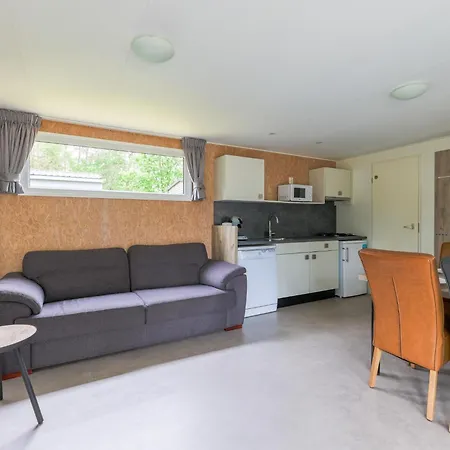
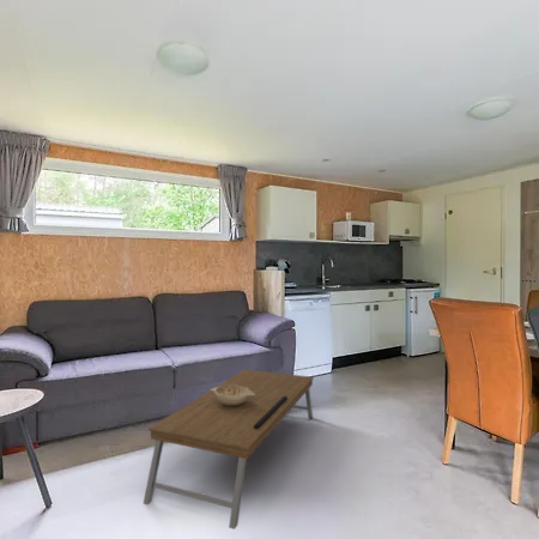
+ coffee table [143,368,315,531]
+ decorative bowl [208,386,255,406]
